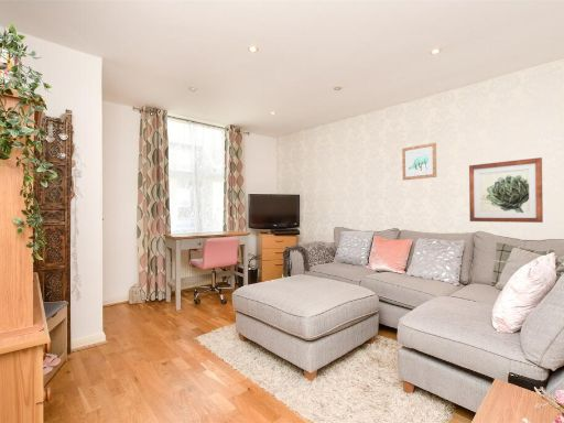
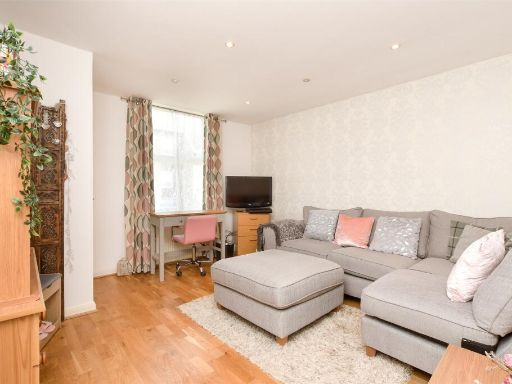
- wall art [401,141,437,182]
- wall art [468,156,544,224]
